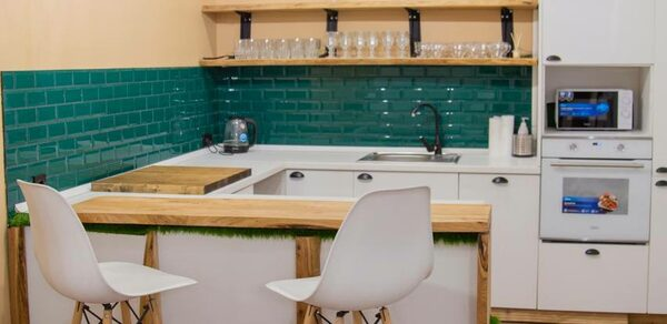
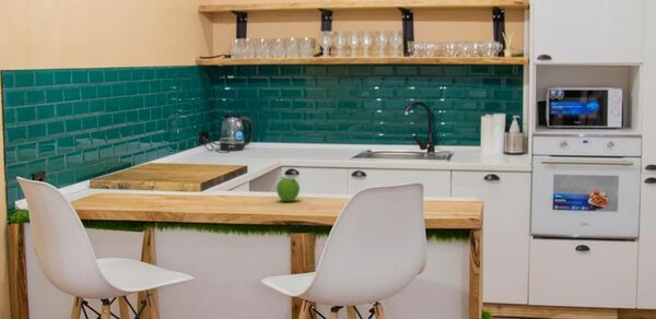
+ fruit [276,175,301,203]
